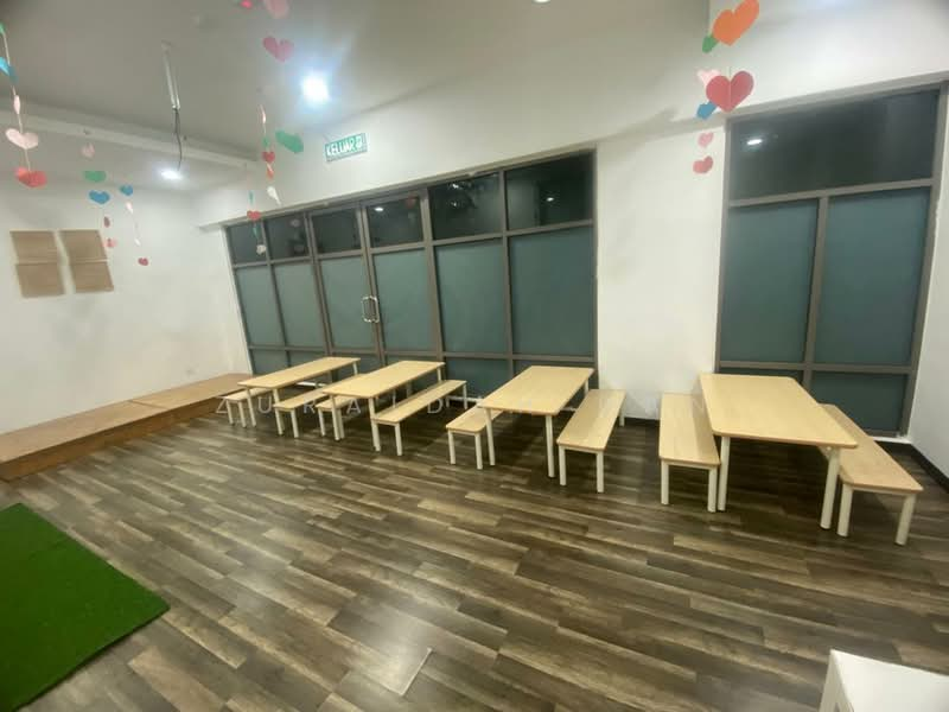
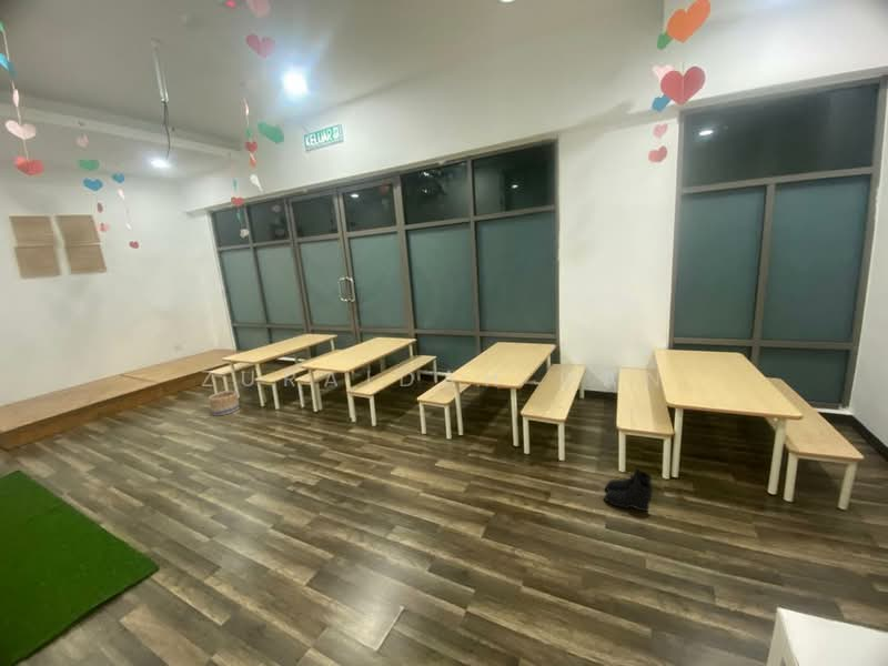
+ basket [208,390,241,416]
+ boots [603,467,655,513]
